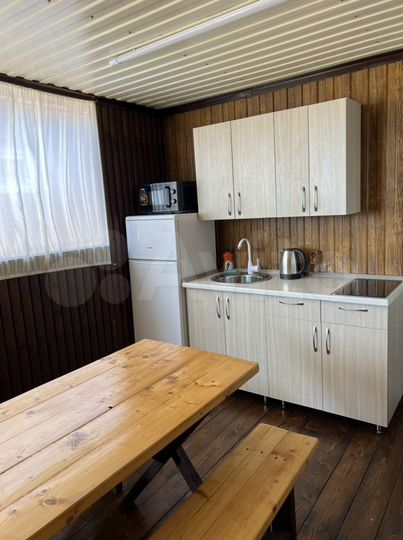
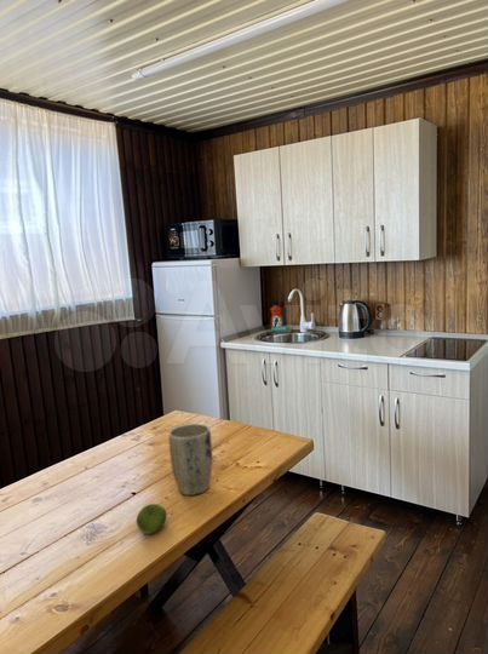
+ plant pot [167,423,213,497]
+ fruit [136,503,168,535]
